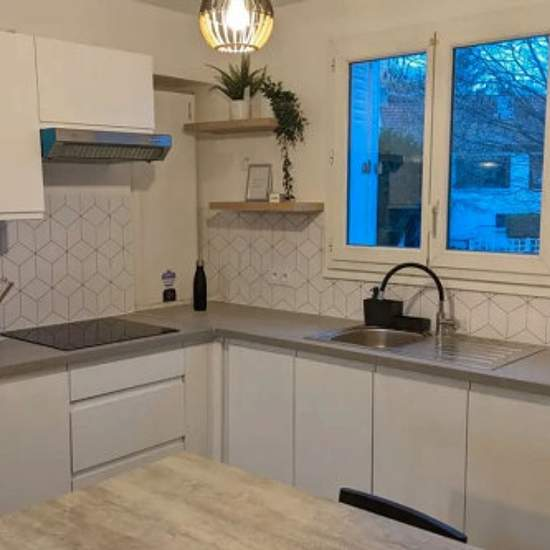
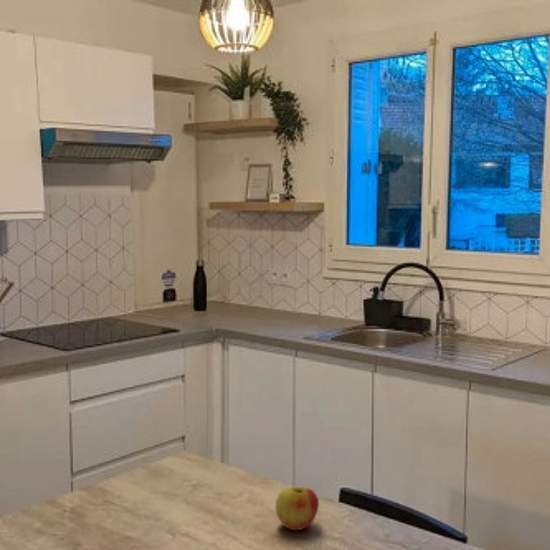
+ apple [275,486,320,531]
